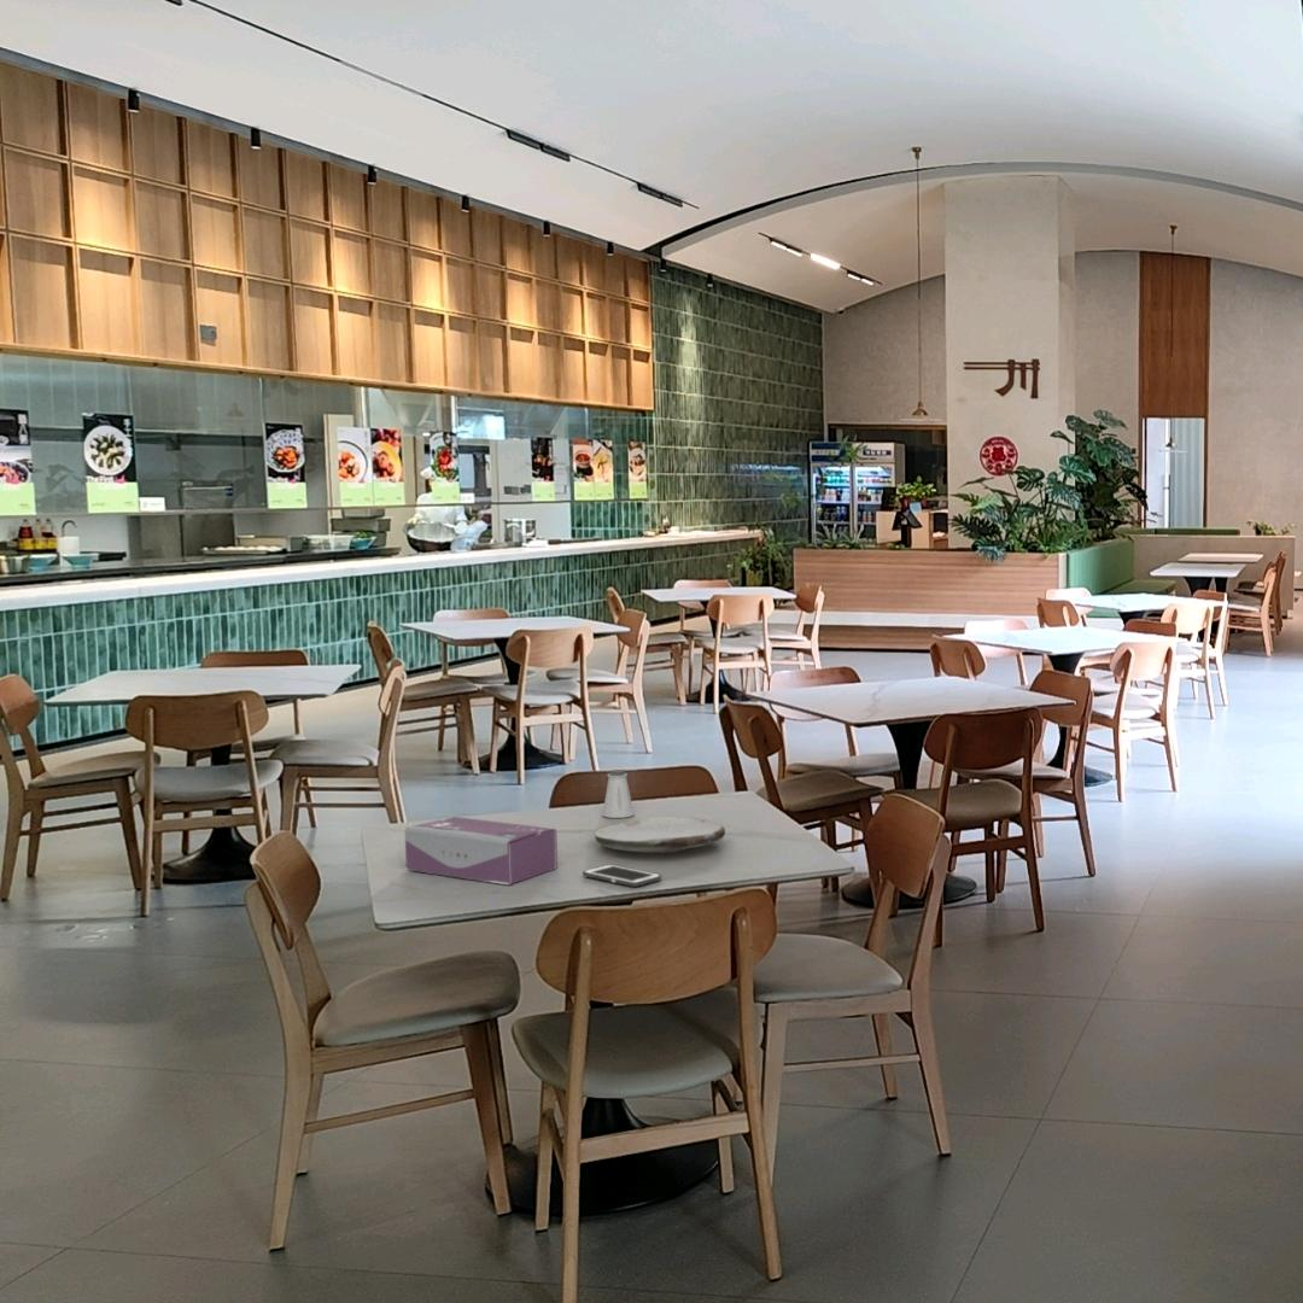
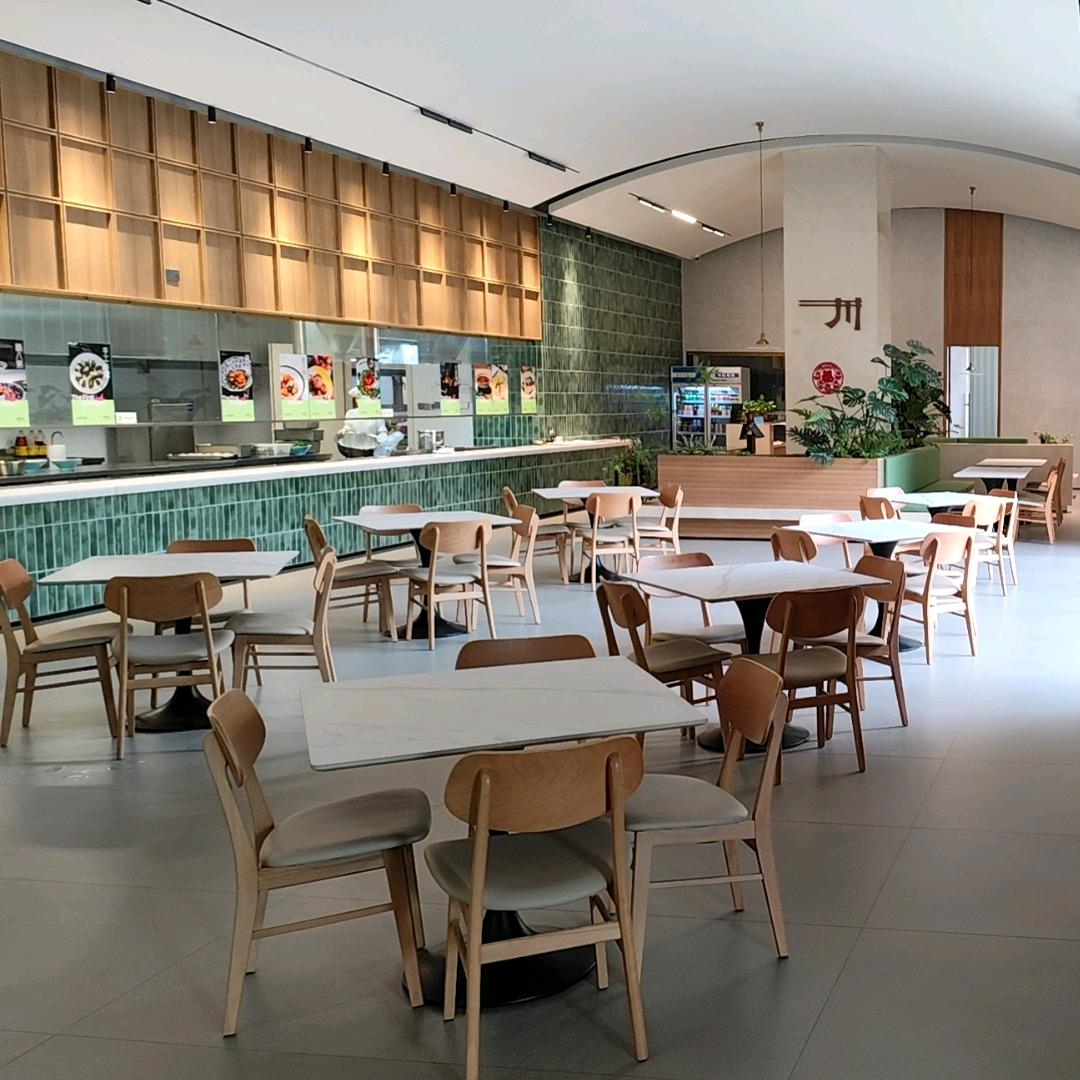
- cell phone [582,864,662,888]
- plate [594,816,726,854]
- saltshaker [601,769,636,819]
- tissue box [404,816,559,886]
